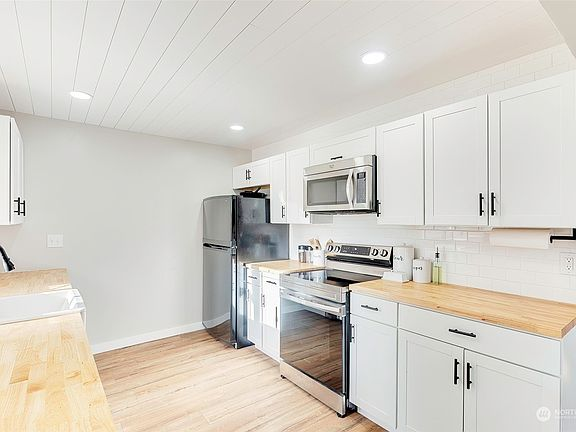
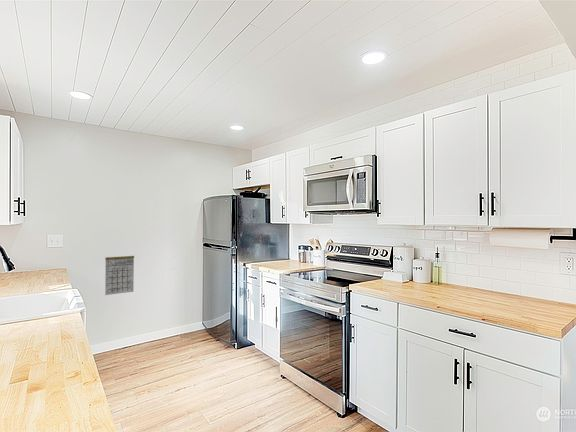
+ calendar [104,255,135,296]
